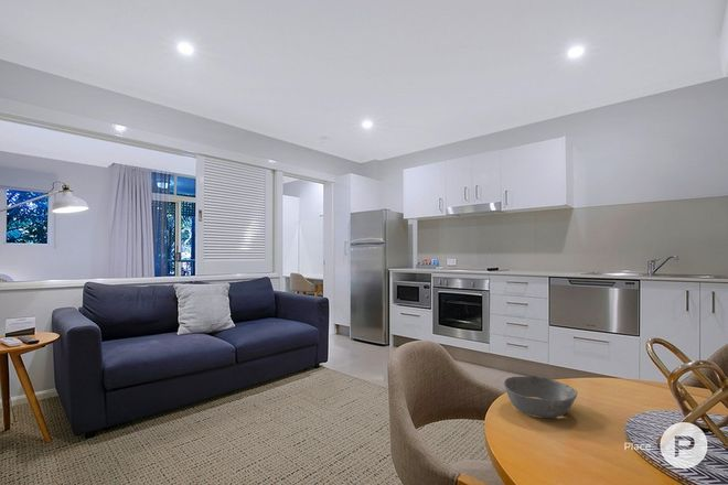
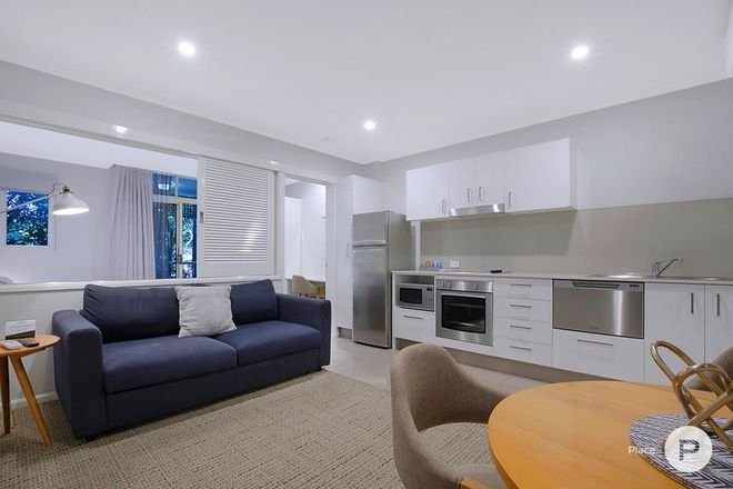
- bowl [503,375,578,419]
